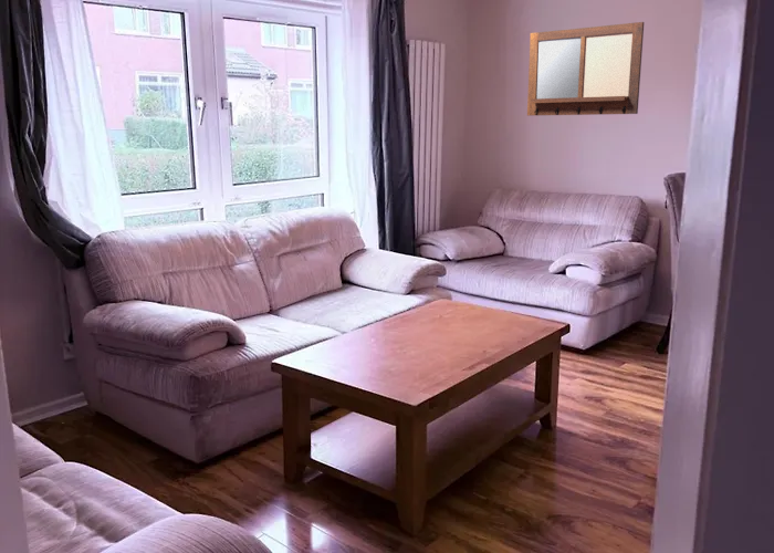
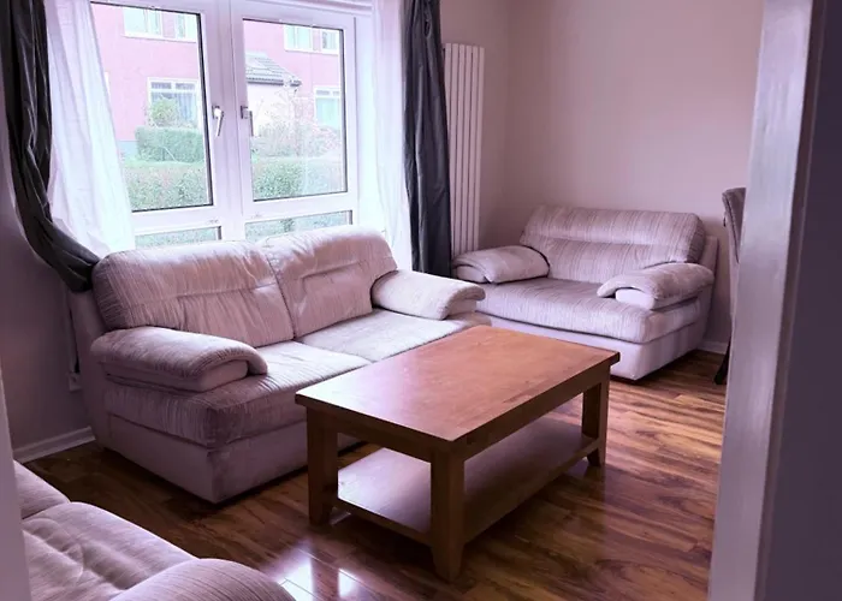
- writing board [526,21,645,117]
